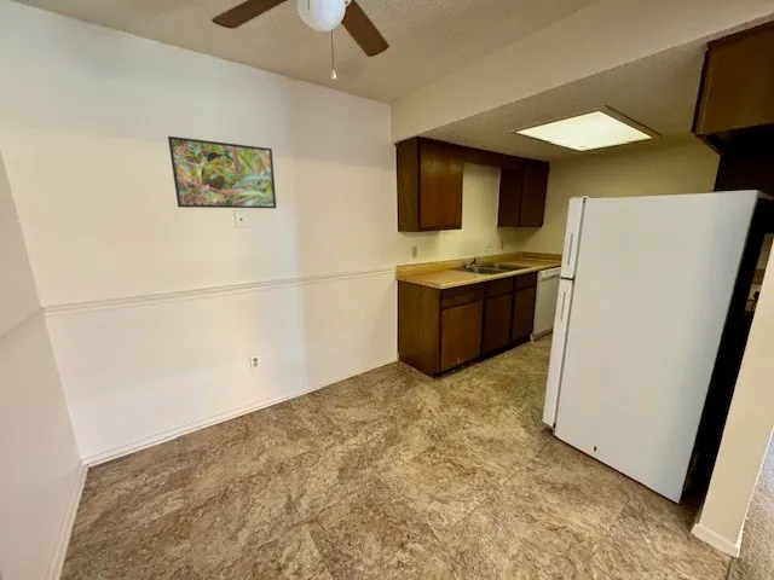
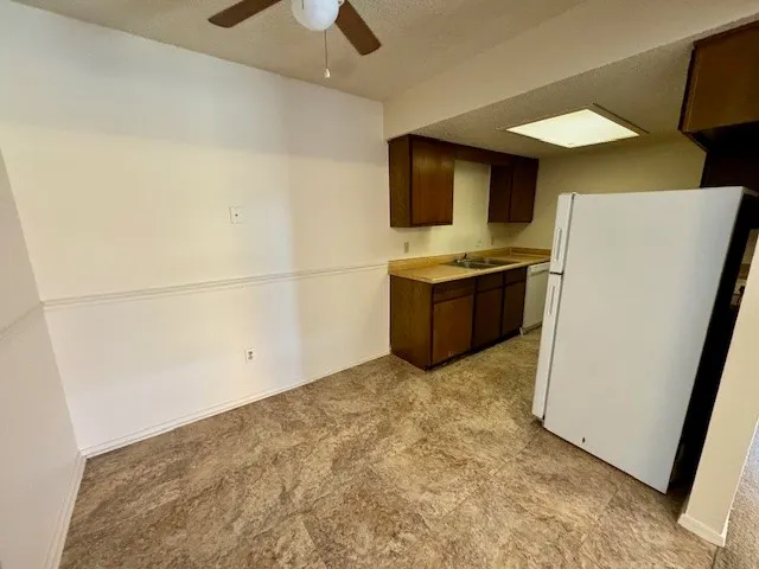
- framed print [167,135,278,209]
